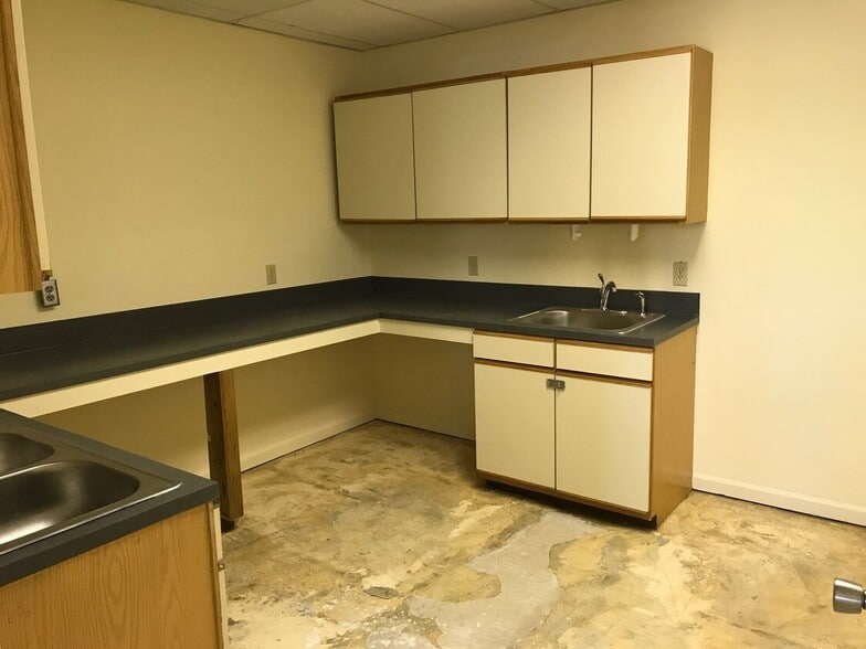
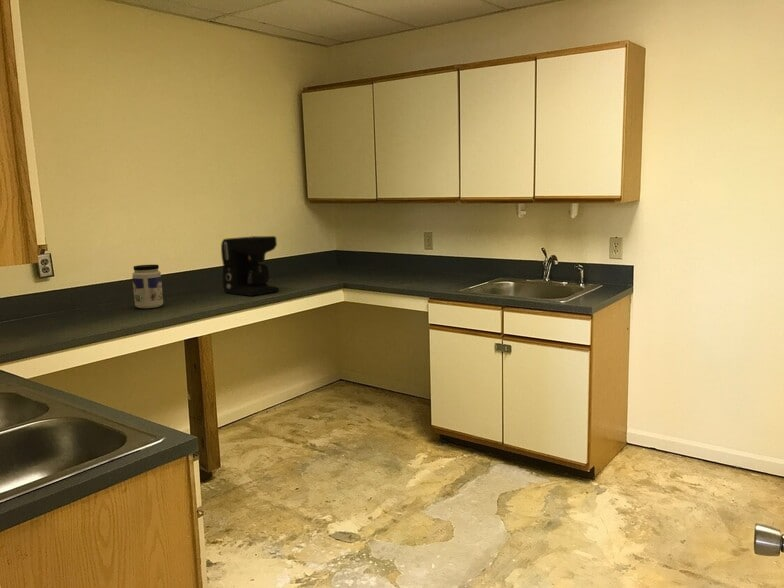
+ coffee maker [220,235,280,297]
+ jar [131,264,164,309]
